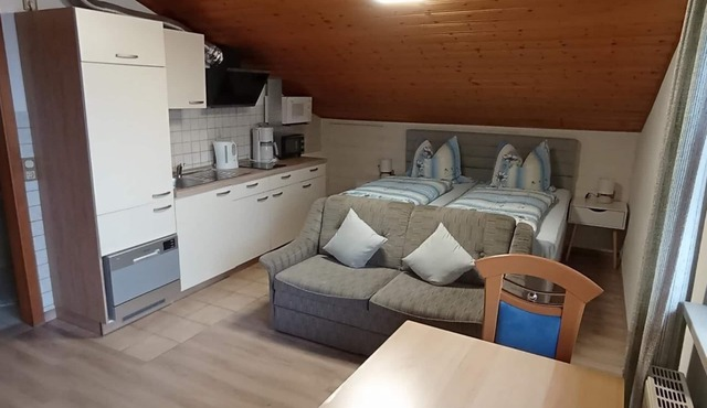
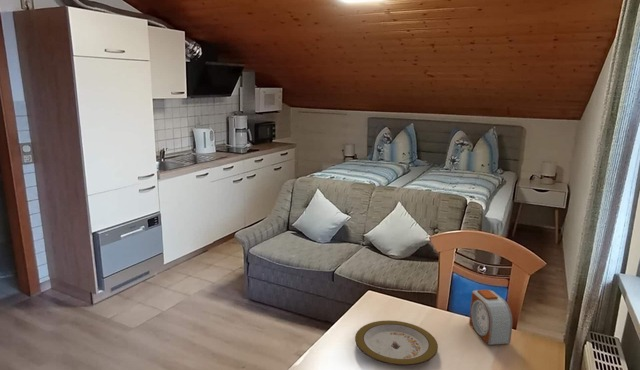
+ alarm clock [468,289,513,346]
+ plate [354,319,439,367]
